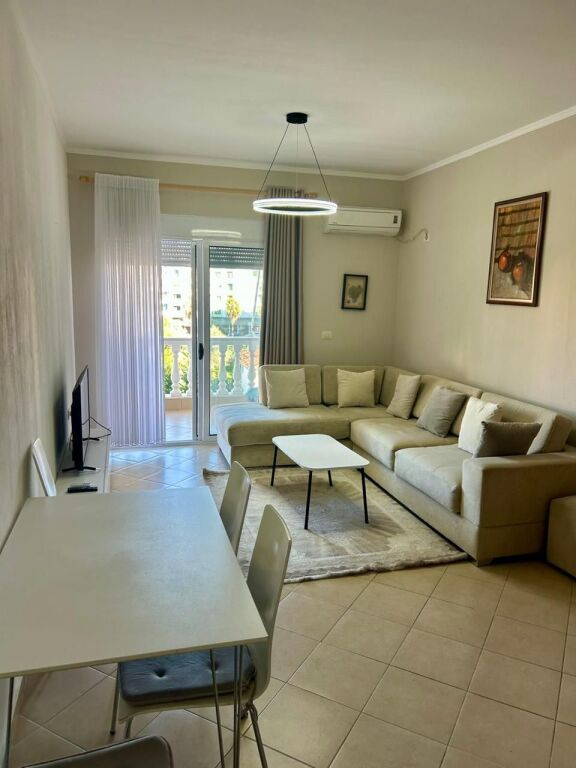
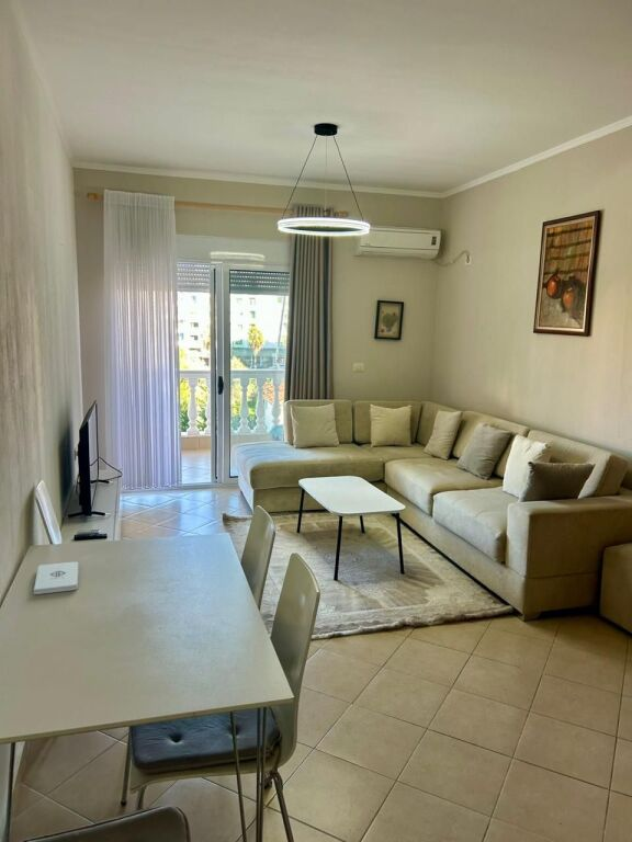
+ notepad [33,560,79,595]
